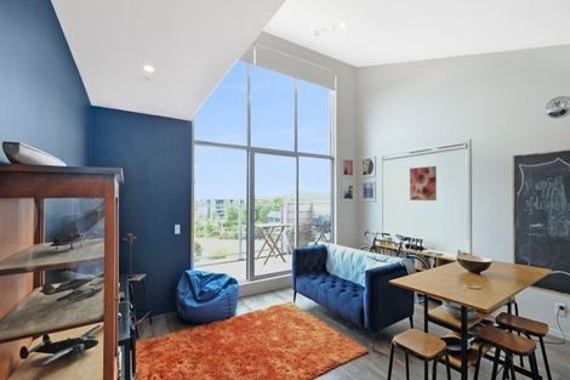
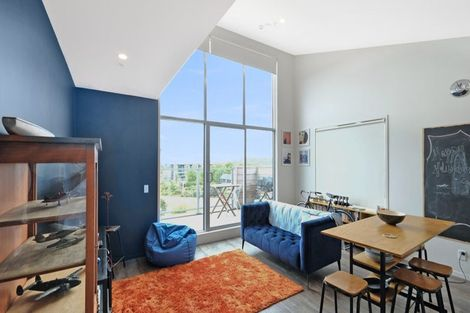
- wall art [409,165,438,202]
